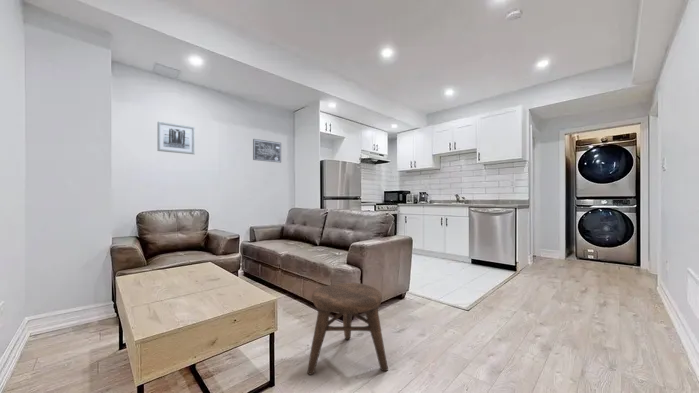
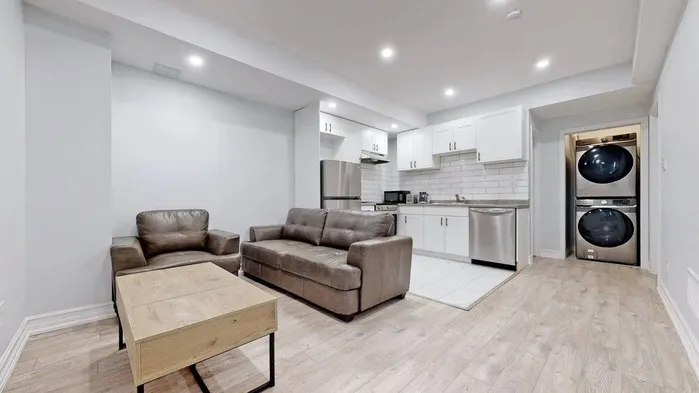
- wall art [157,121,196,155]
- wall art [252,138,282,163]
- stool [306,282,389,376]
